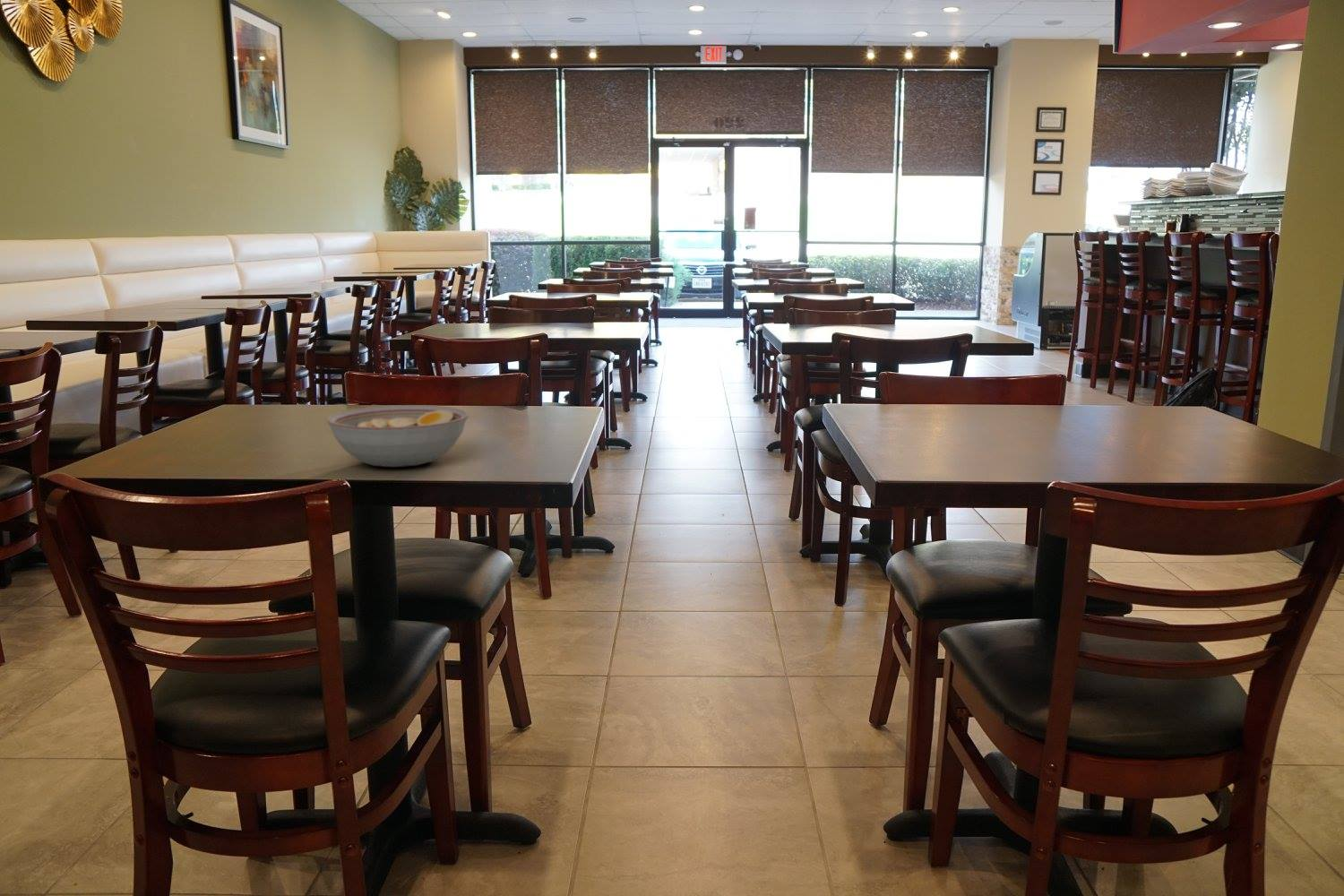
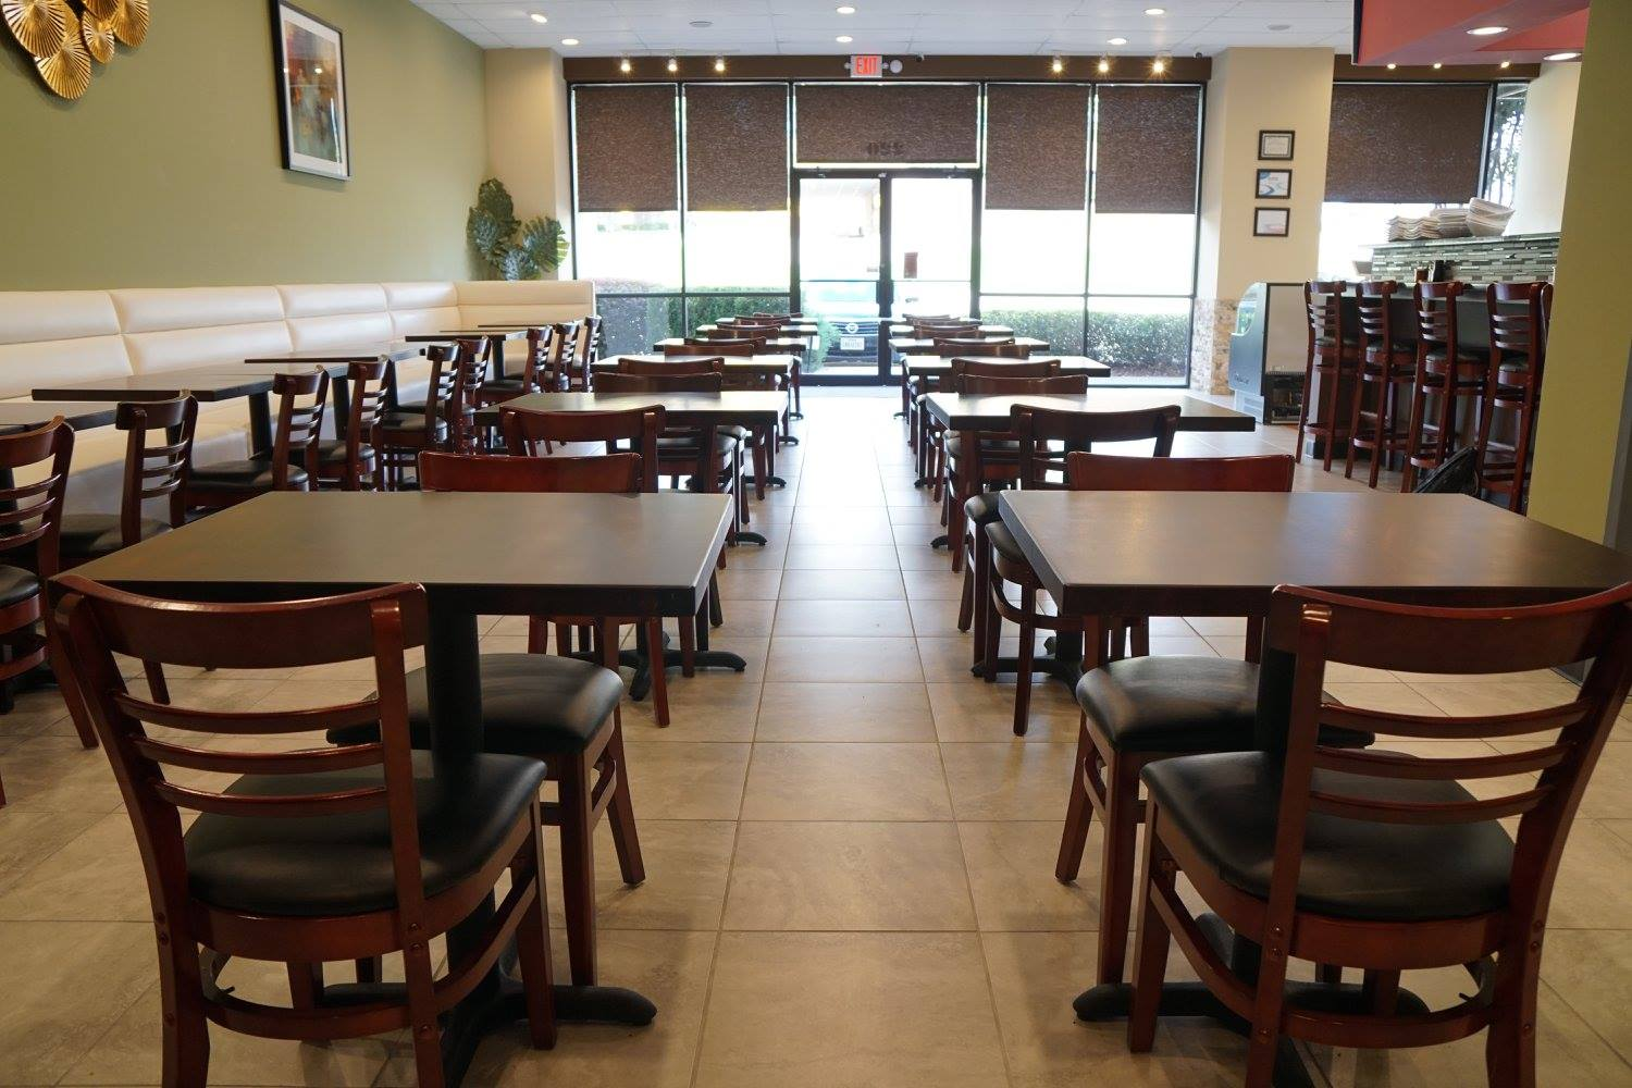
- bowl [325,404,470,468]
